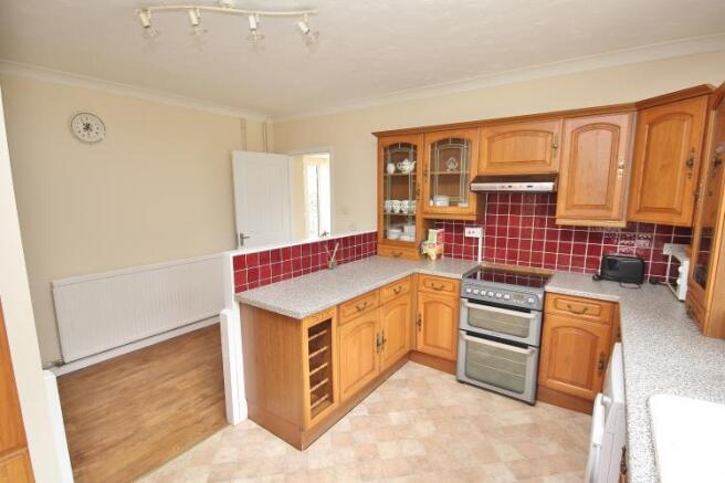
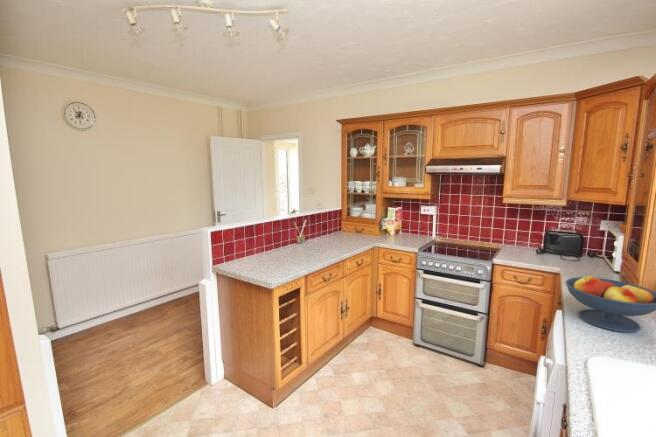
+ fruit bowl [565,276,656,333]
